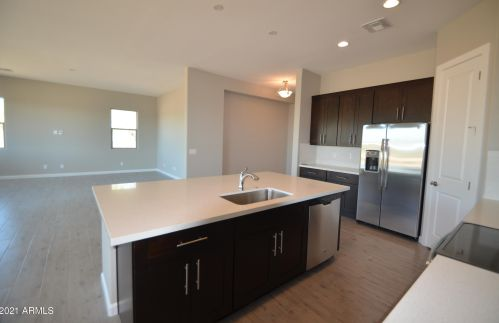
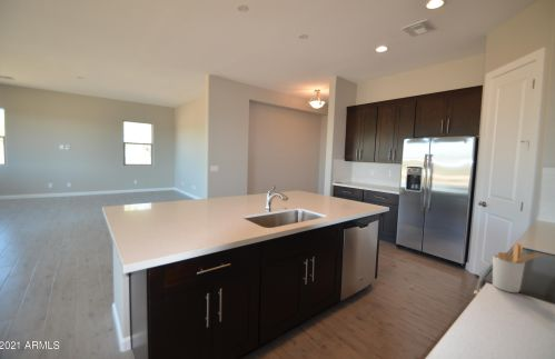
+ utensil holder [492,242,546,293]
